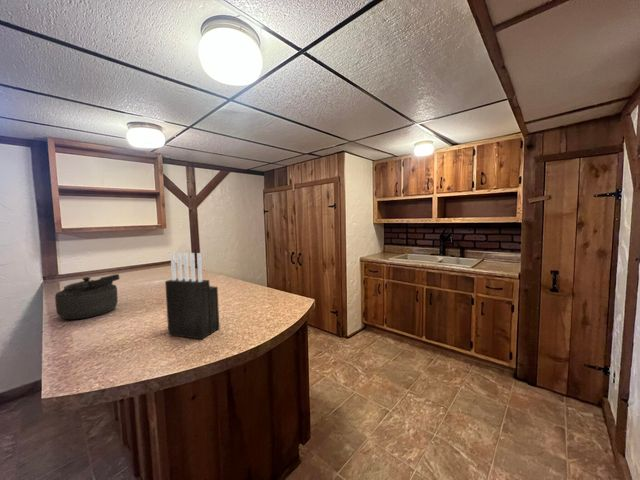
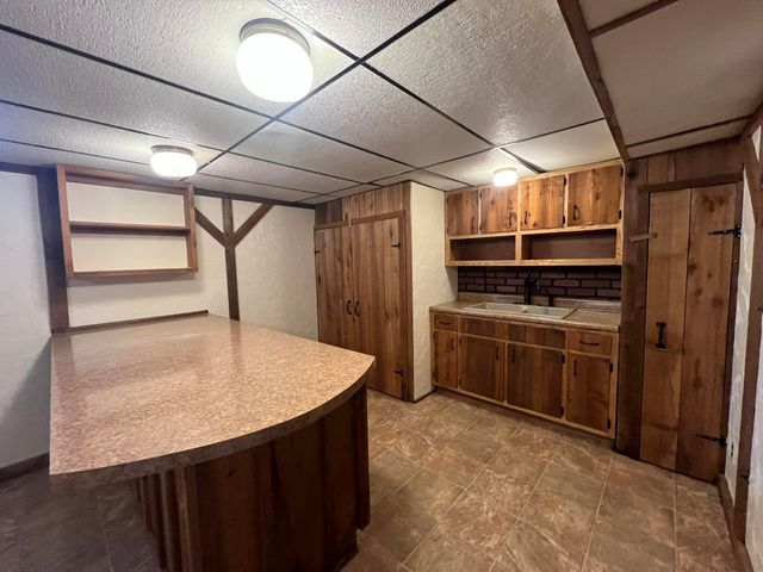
- kettle [54,273,121,320]
- knife block [164,252,220,340]
